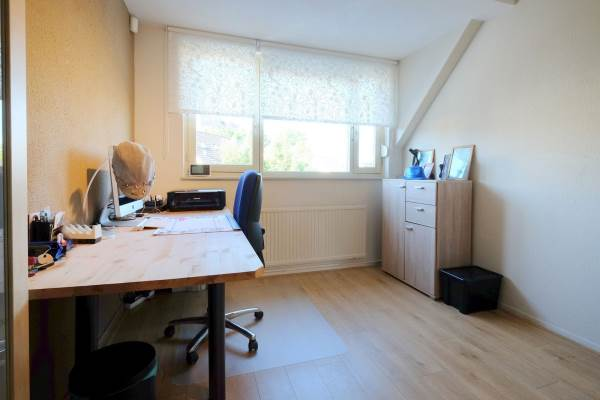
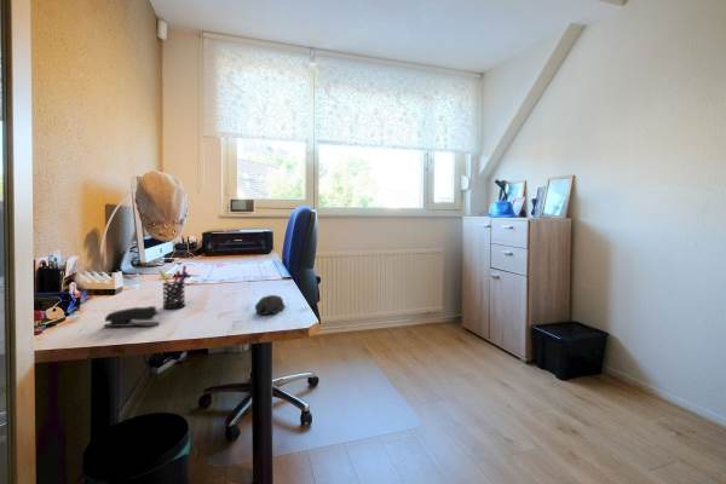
+ stapler [102,305,160,328]
+ computer mouse [254,294,286,316]
+ pen holder [157,264,189,310]
